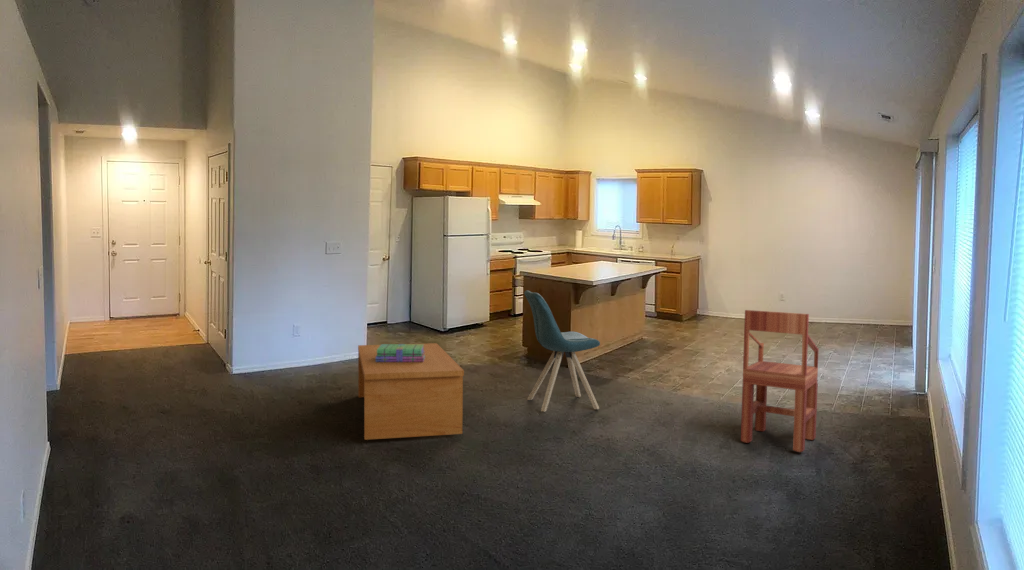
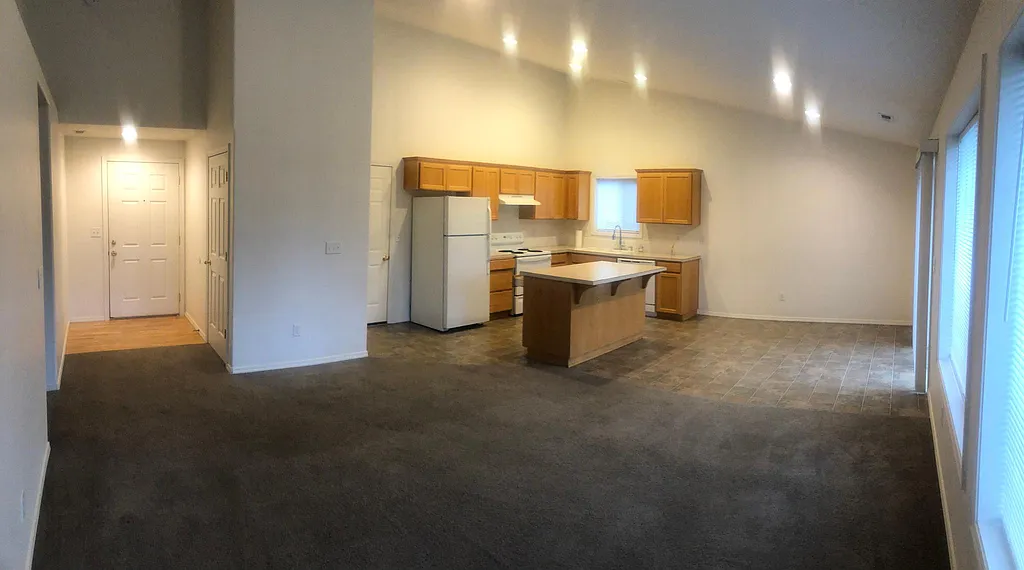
- coffee table [357,342,465,441]
- chair [740,309,820,453]
- stack of books [376,343,425,362]
- chair [523,289,601,413]
